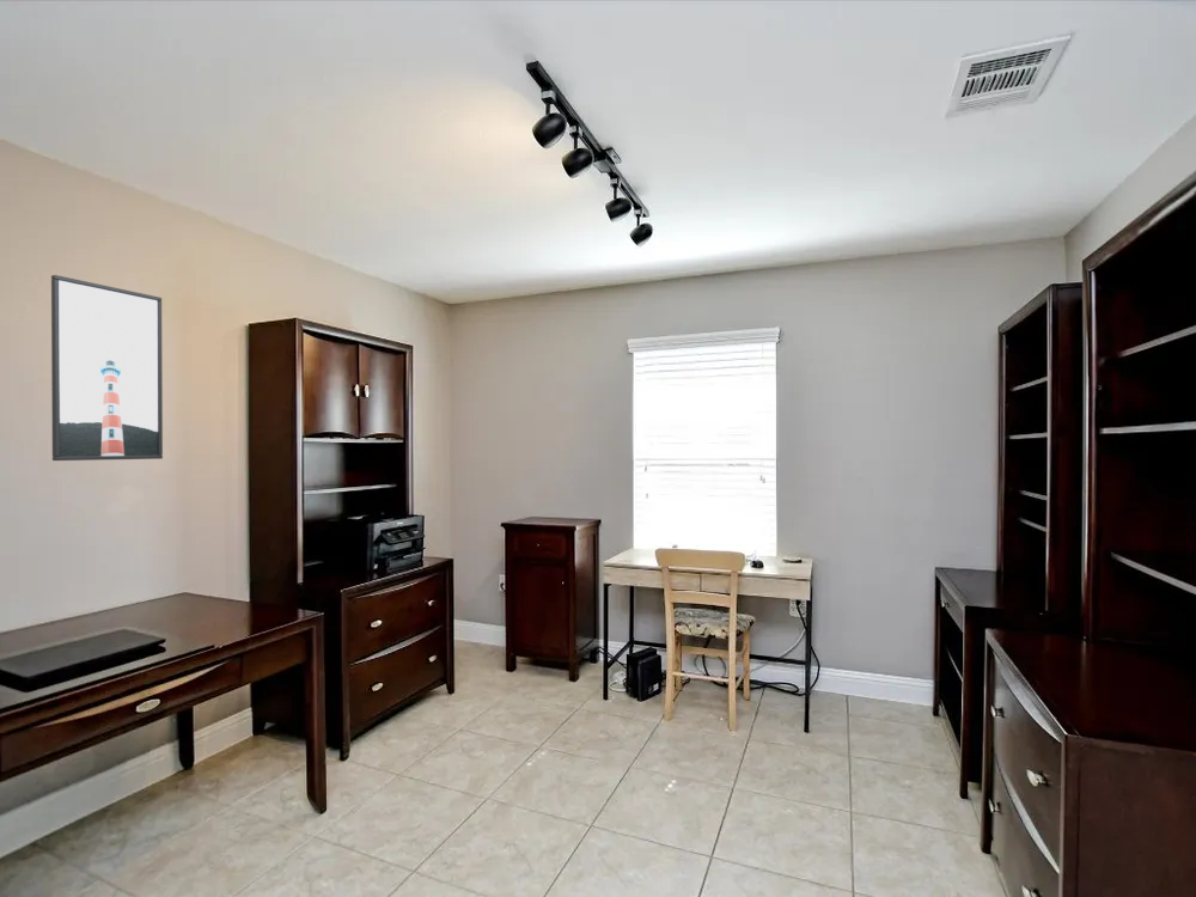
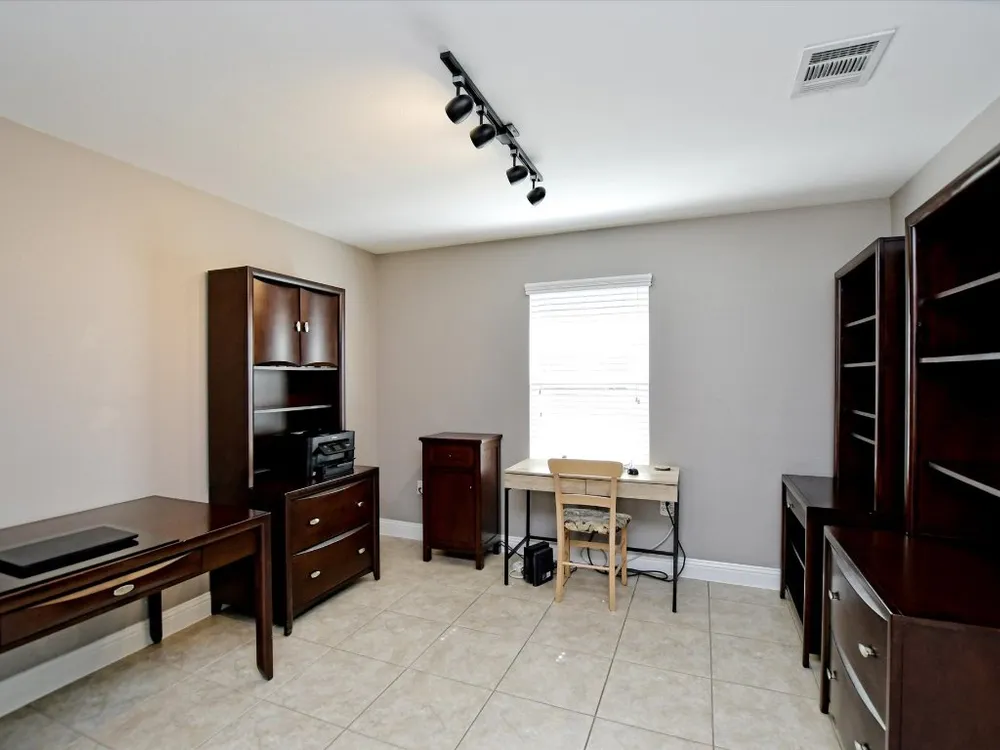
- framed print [50,274,164,462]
